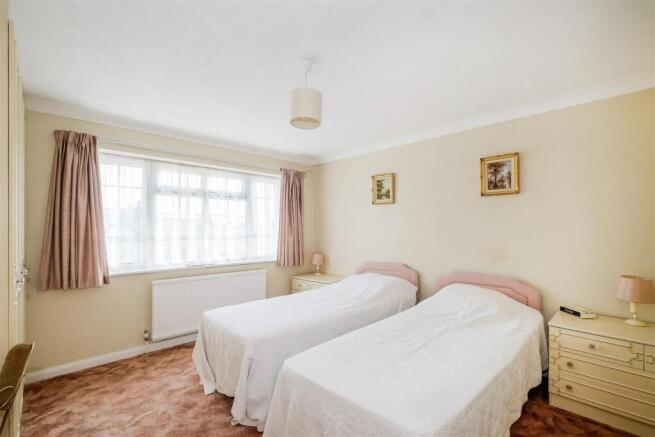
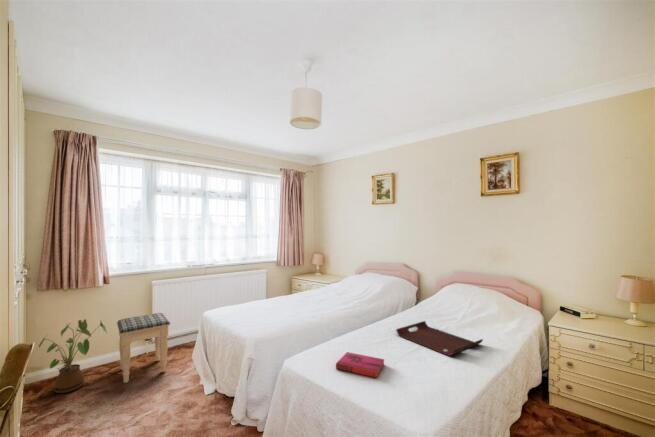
+ serving tray [395,320,484,357]
+ footstool [116,312,171,384]
+ hardback book [335,351,385,379]
+ house plant [38,318,108,394]
